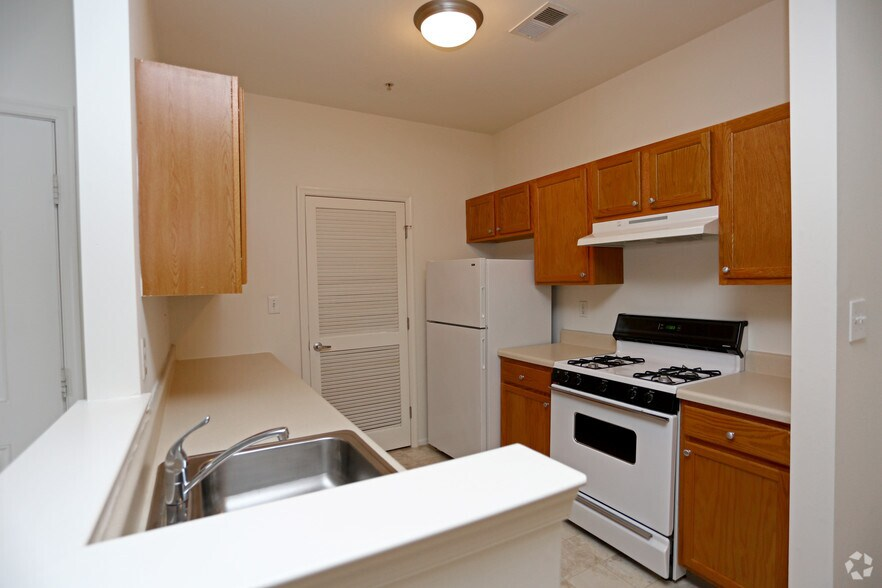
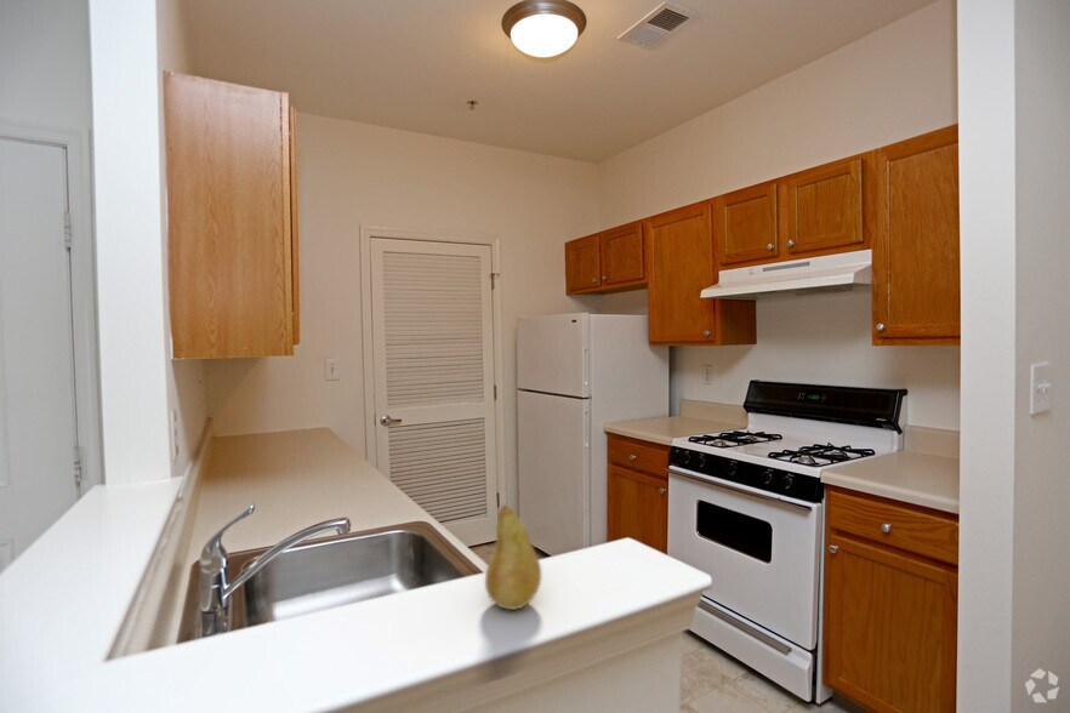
+ fruit [484,503,542,611]
